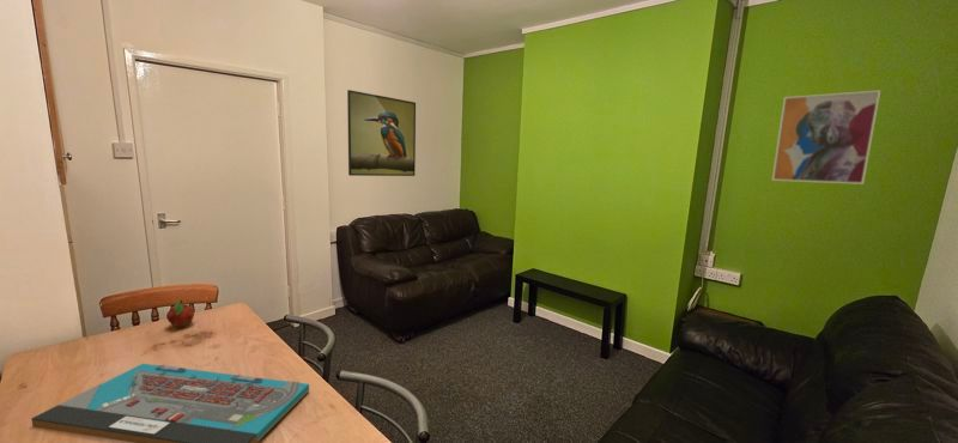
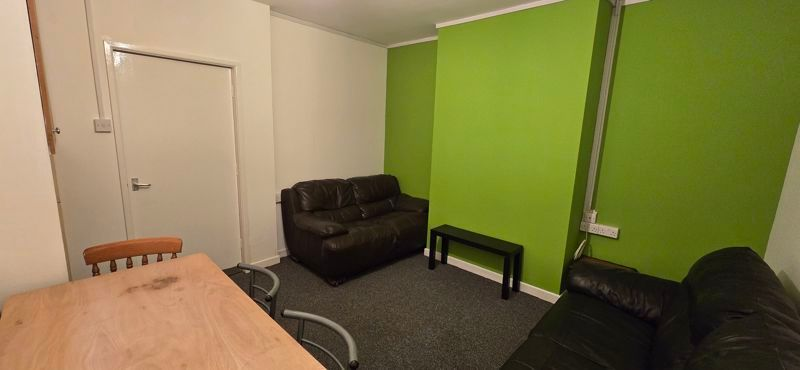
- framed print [346,89,417,177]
- wall art [771,90,881,186]
- fruit [165,299,195,328]
- board game [30,363,310,443]
